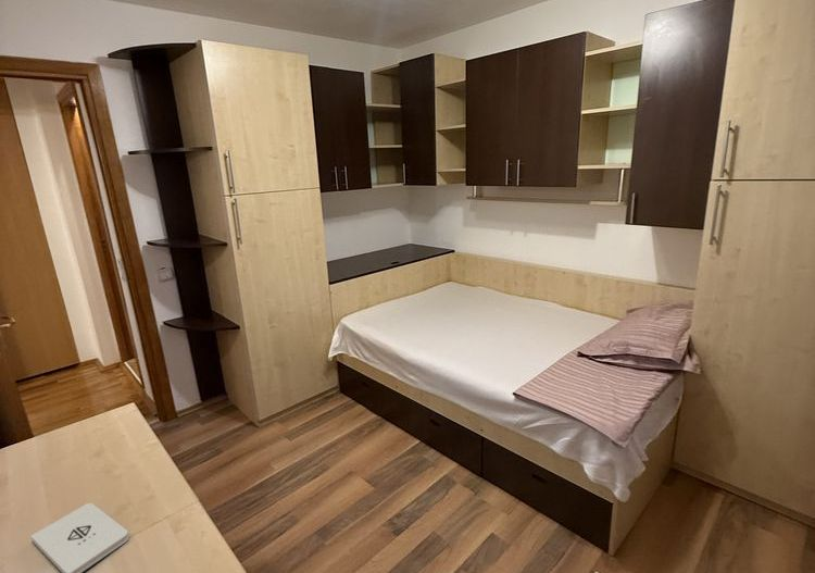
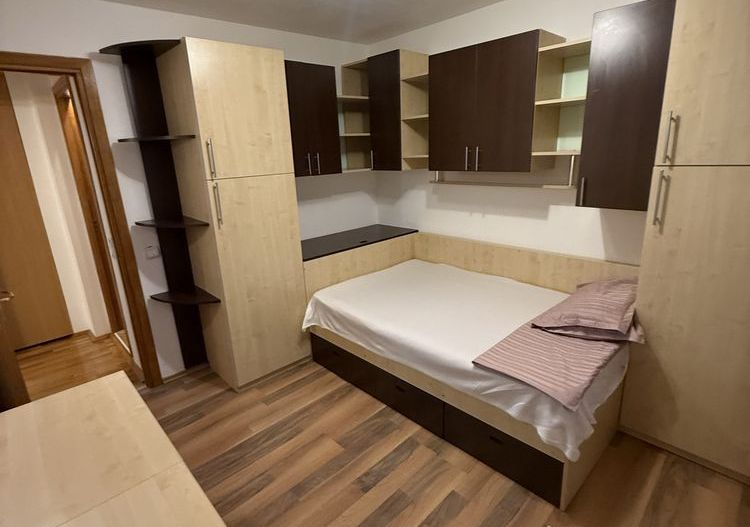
- notepad [29,502,130,573]
